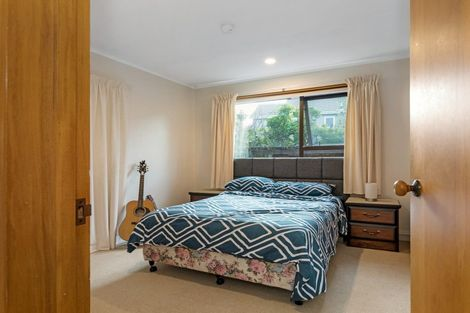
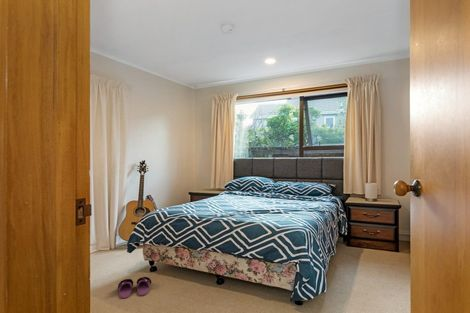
+ slippers [117,276,152,299]
